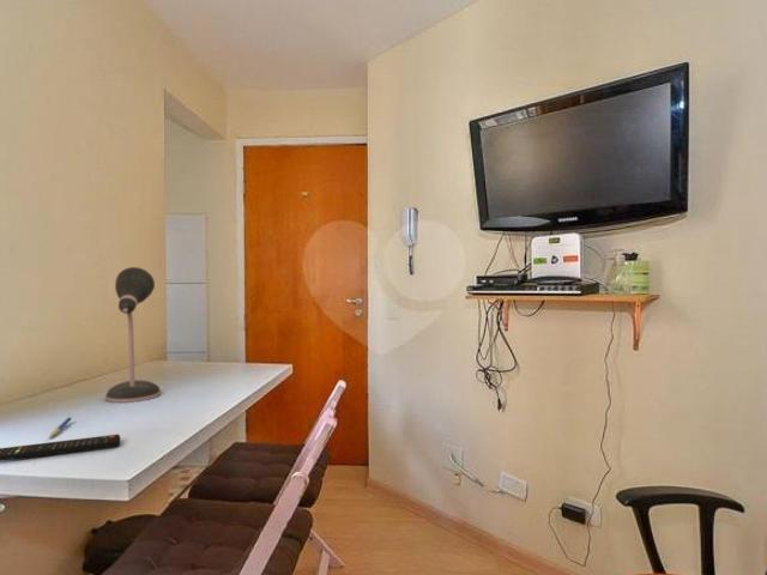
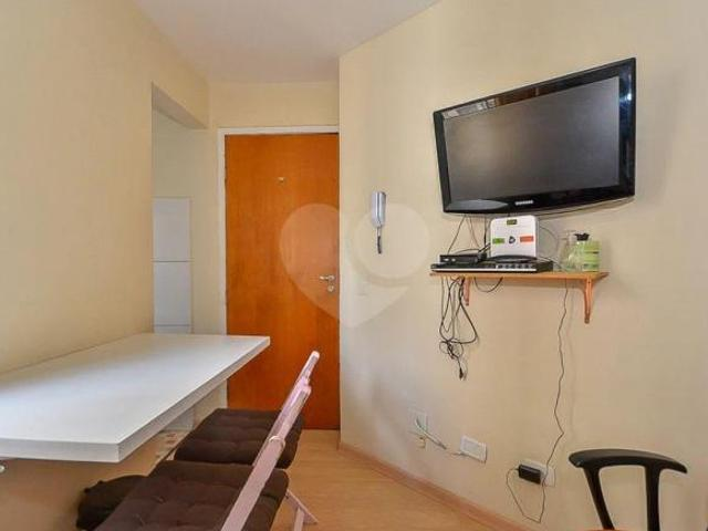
- pen [48,416,73,440]
- desk lamp [104,266,162,404]
- remote control [0,434,121,462]
